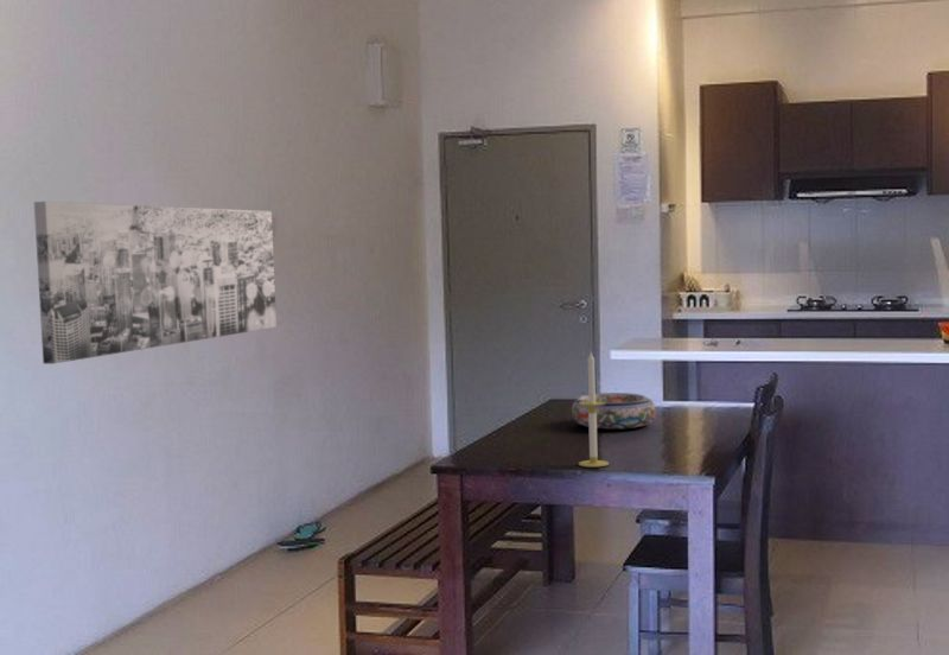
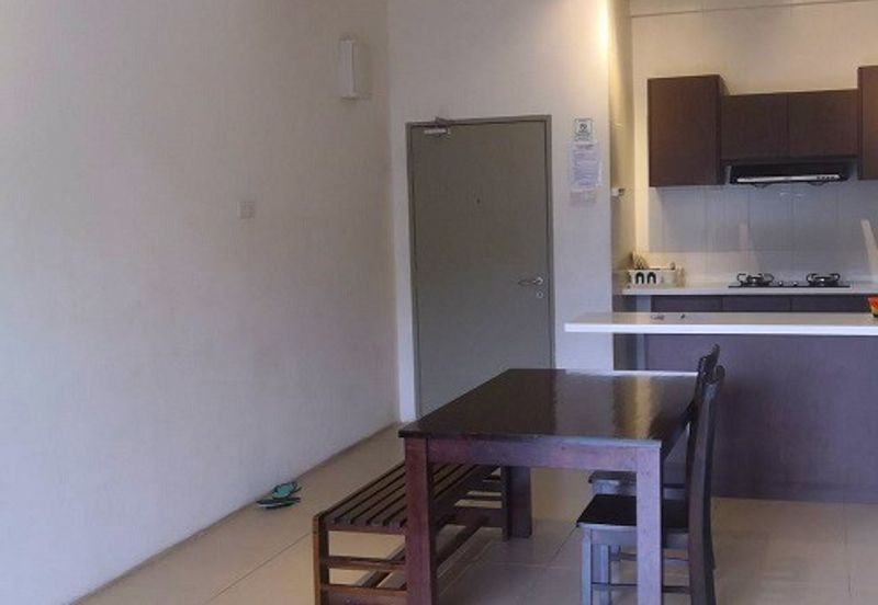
- wall art [33,201,278,365]
- candle [578,351,610,469]
- bowl [571,392,657,431]
